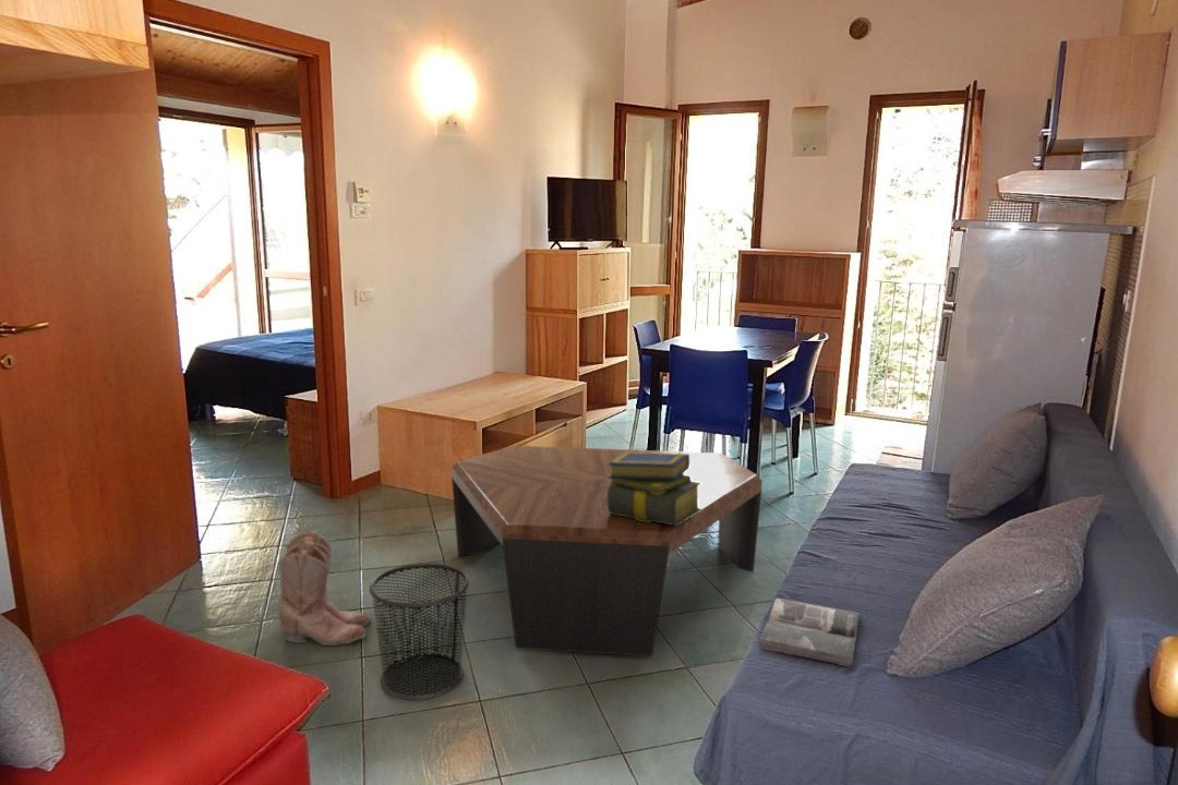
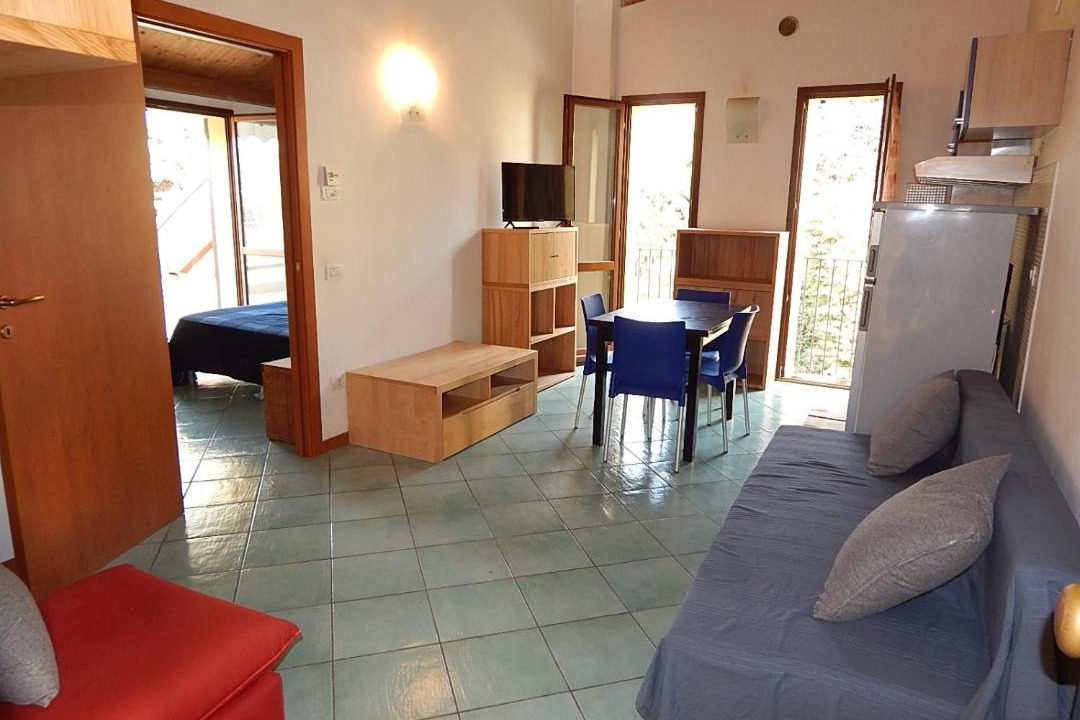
- magazine [757,596,861,668]
- coffee table [450,445,764,657]
- waste bin [369,563,471,701]
- boots [278,529,372,647]
- stack of books [608,452,702,526]
